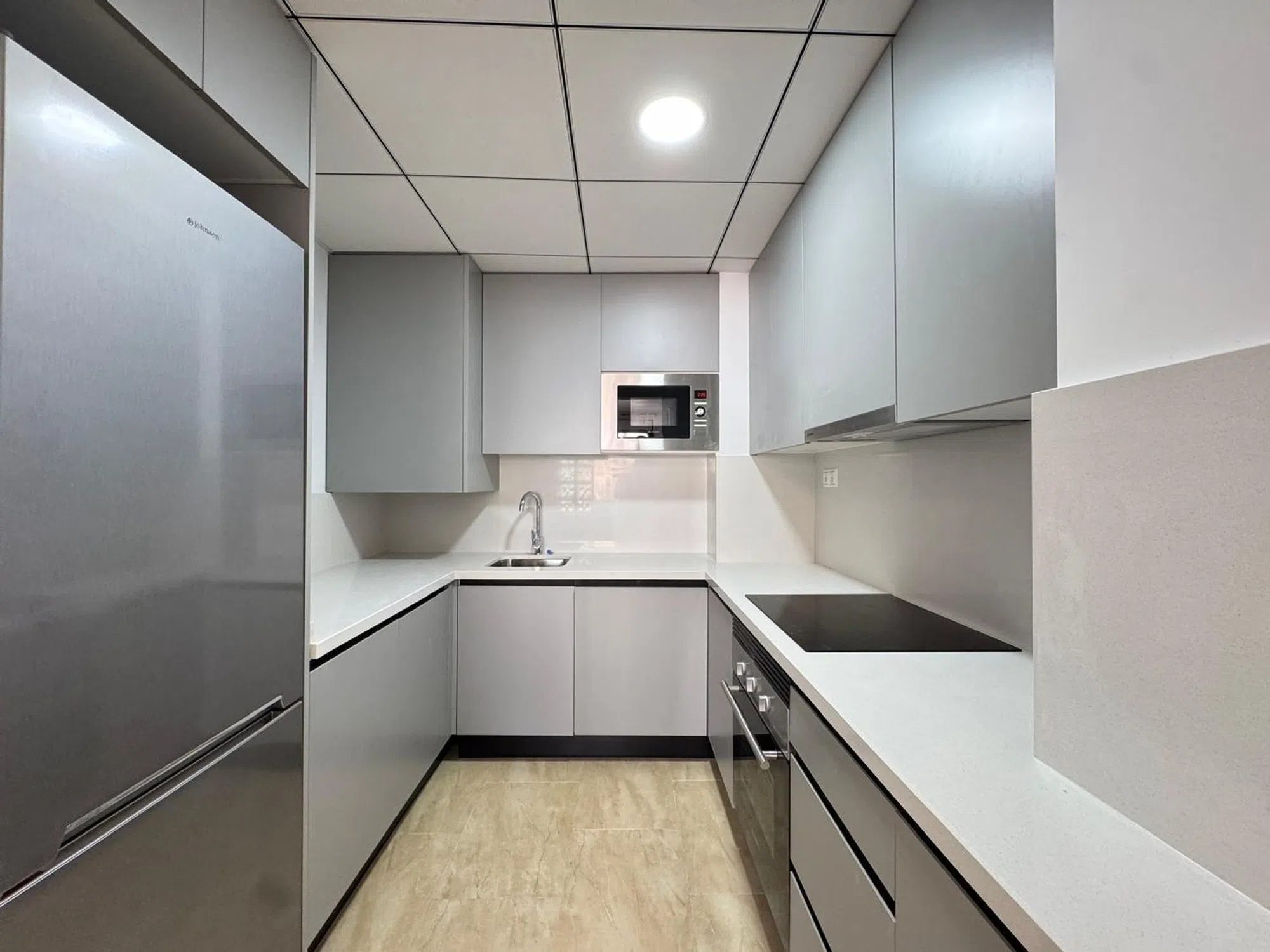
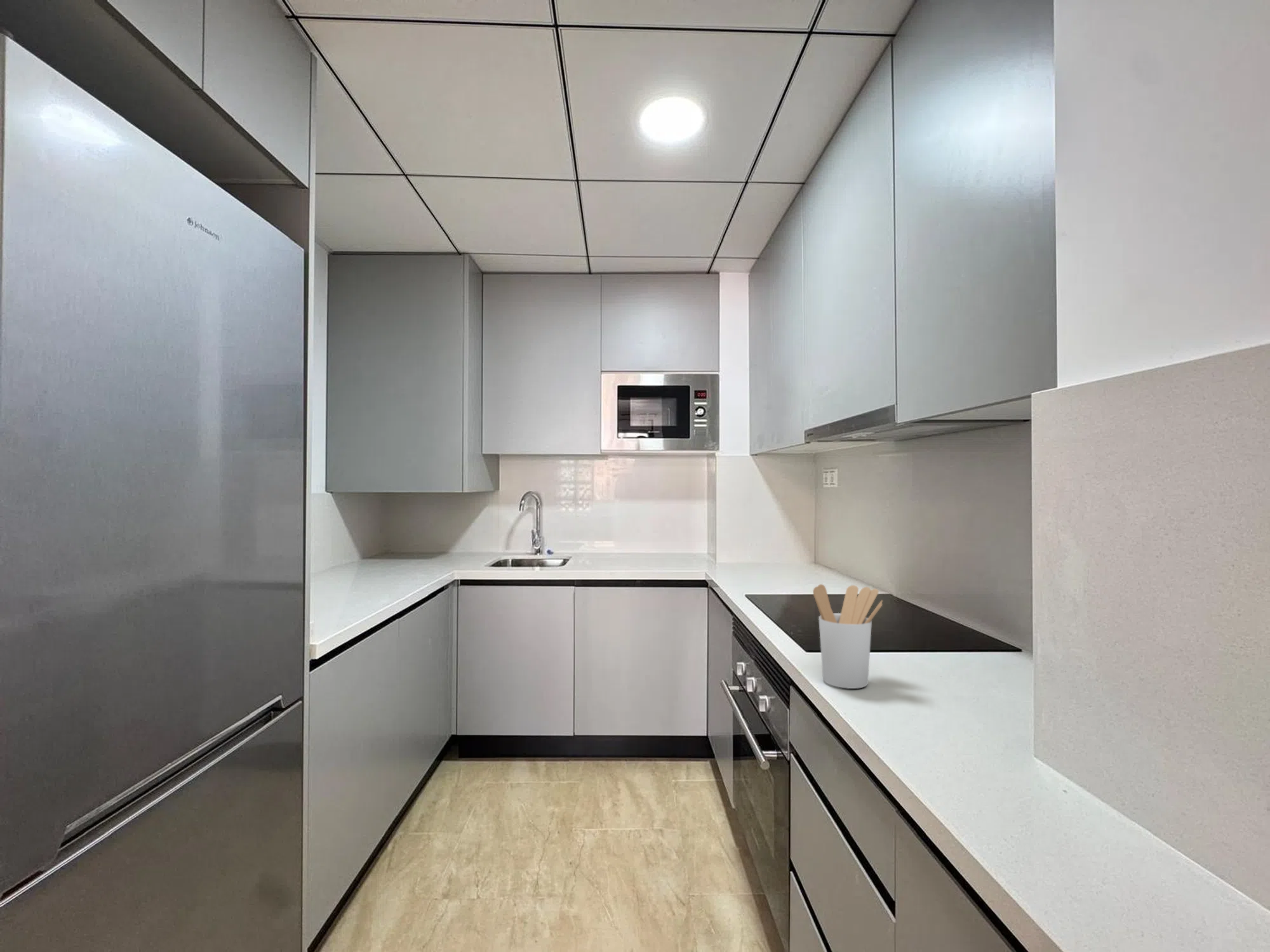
+ utensil holder [812,584,883,689]
